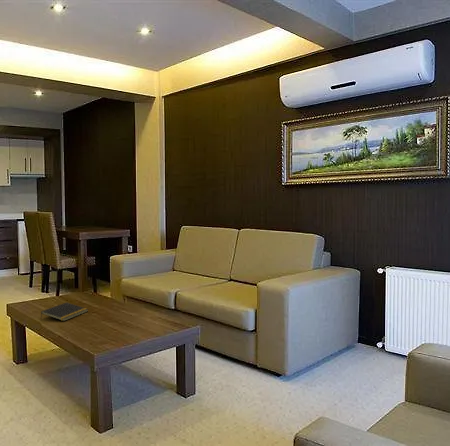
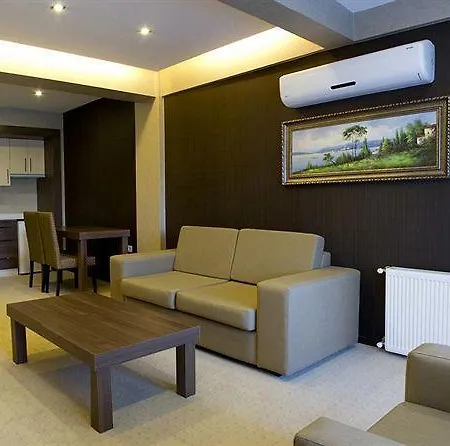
- notepad [40,301,89,322]
